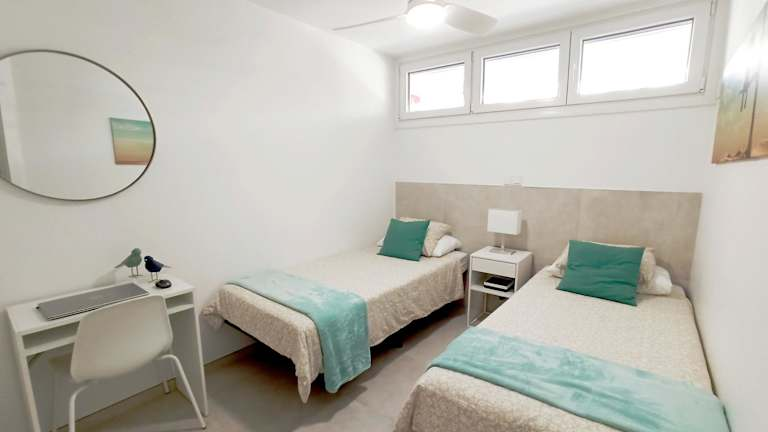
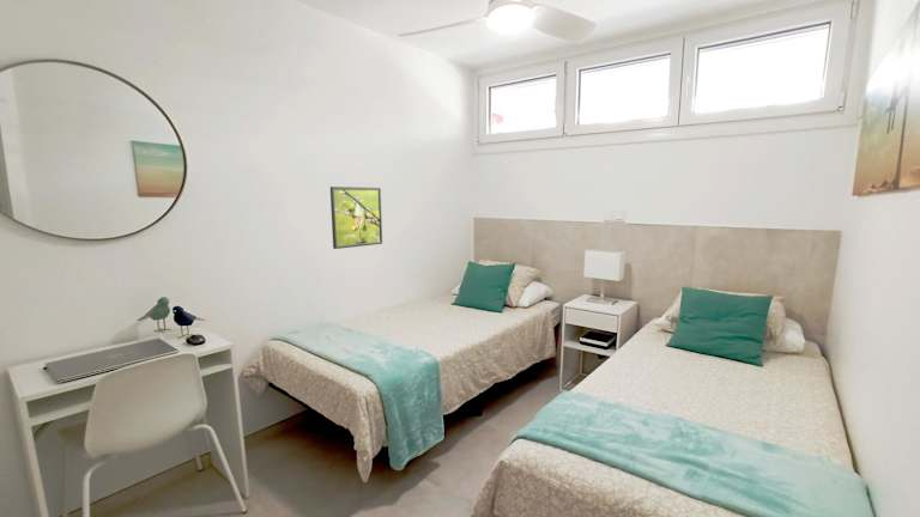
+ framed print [329,185,383,250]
